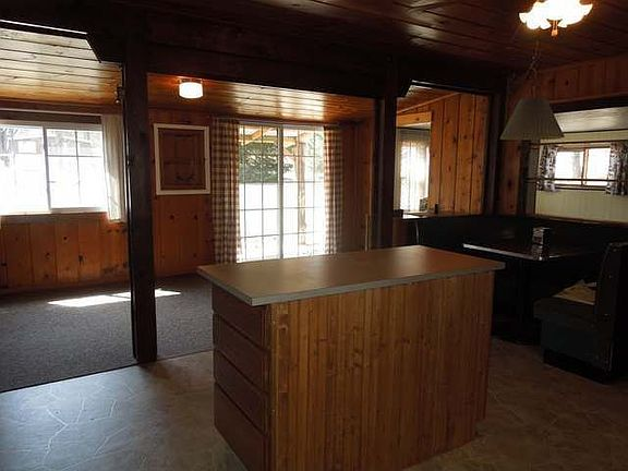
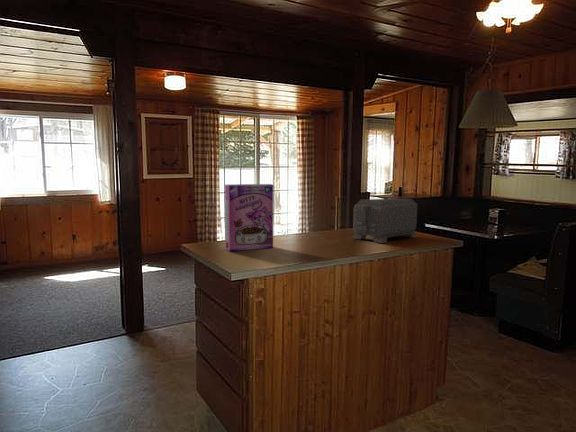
+ cereal box [224,183,275,252]
+ toaster [352,197,418,244]
